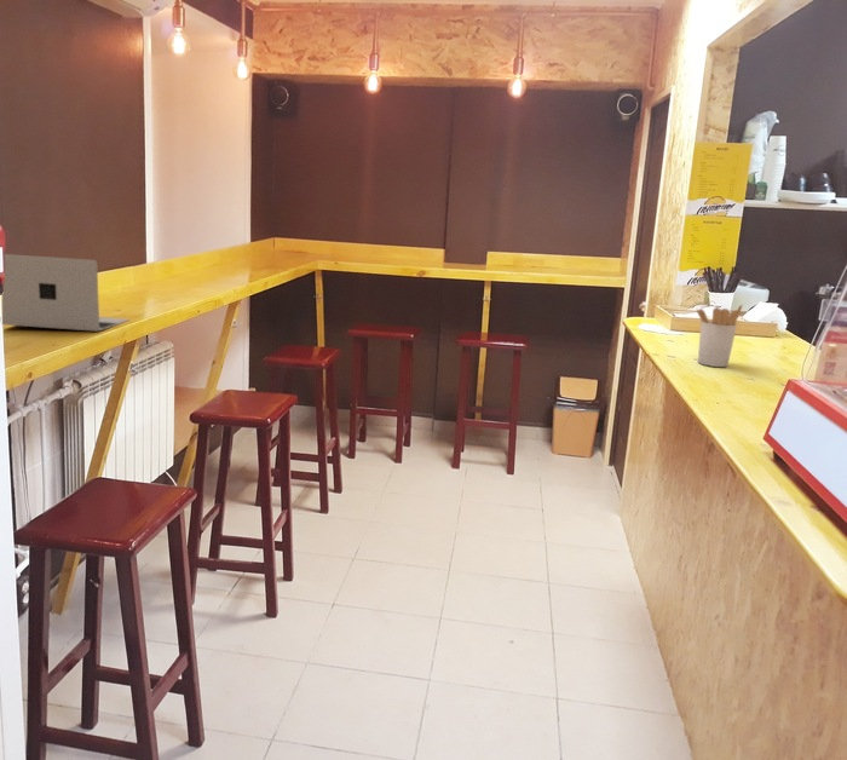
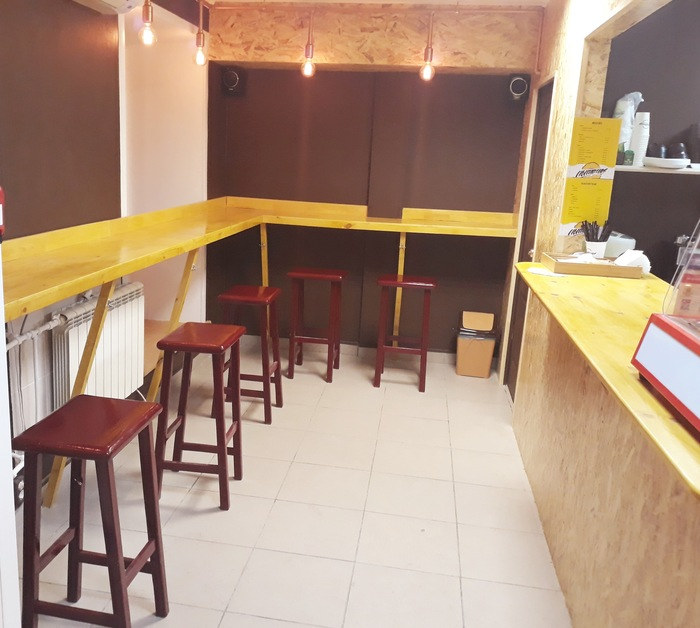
- utensil holder [696,303,744,368]
- laptop [1,253,131,333]
